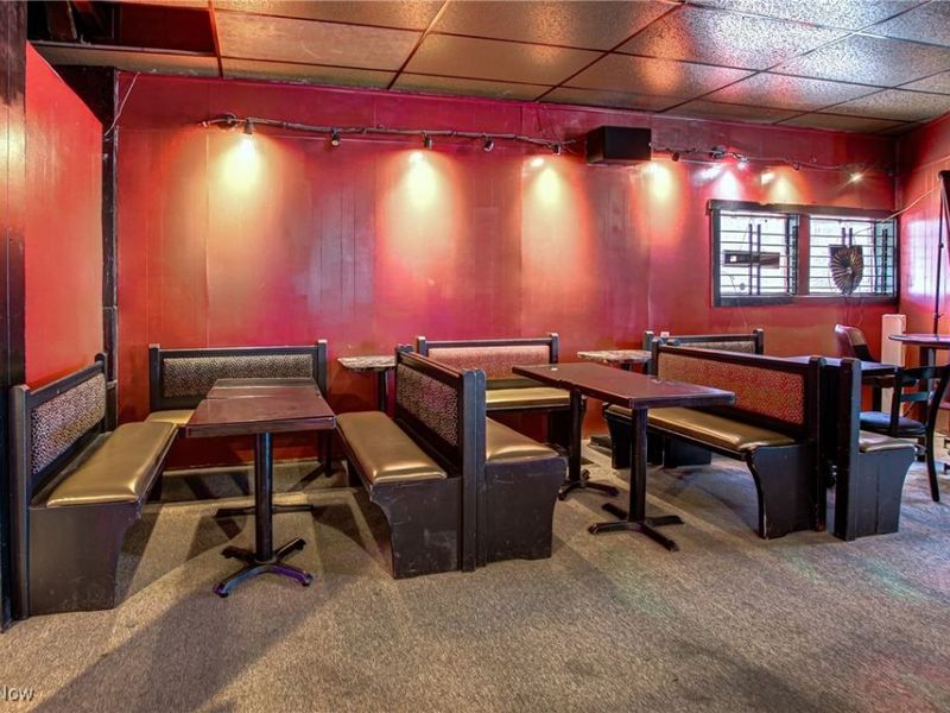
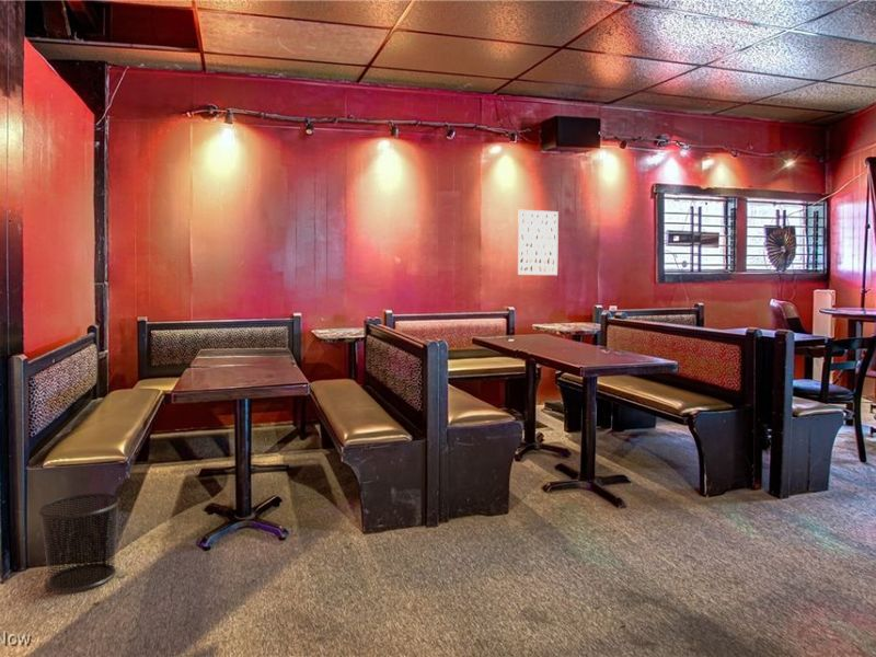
+ waste bin [37,492,122,592]
+ wall art [517,209,560,276]
